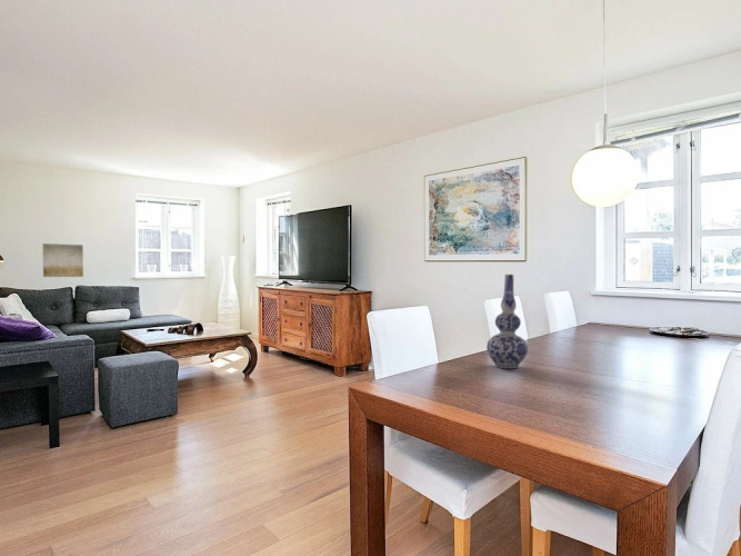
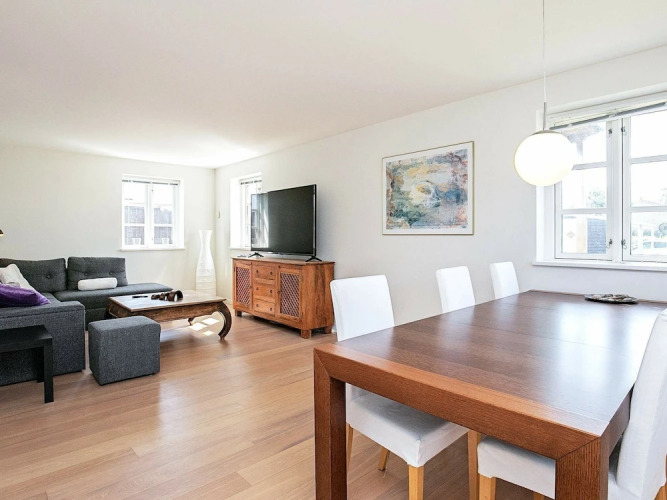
- wall art [42,242,84,278]
- vase [485,274,529,369]
